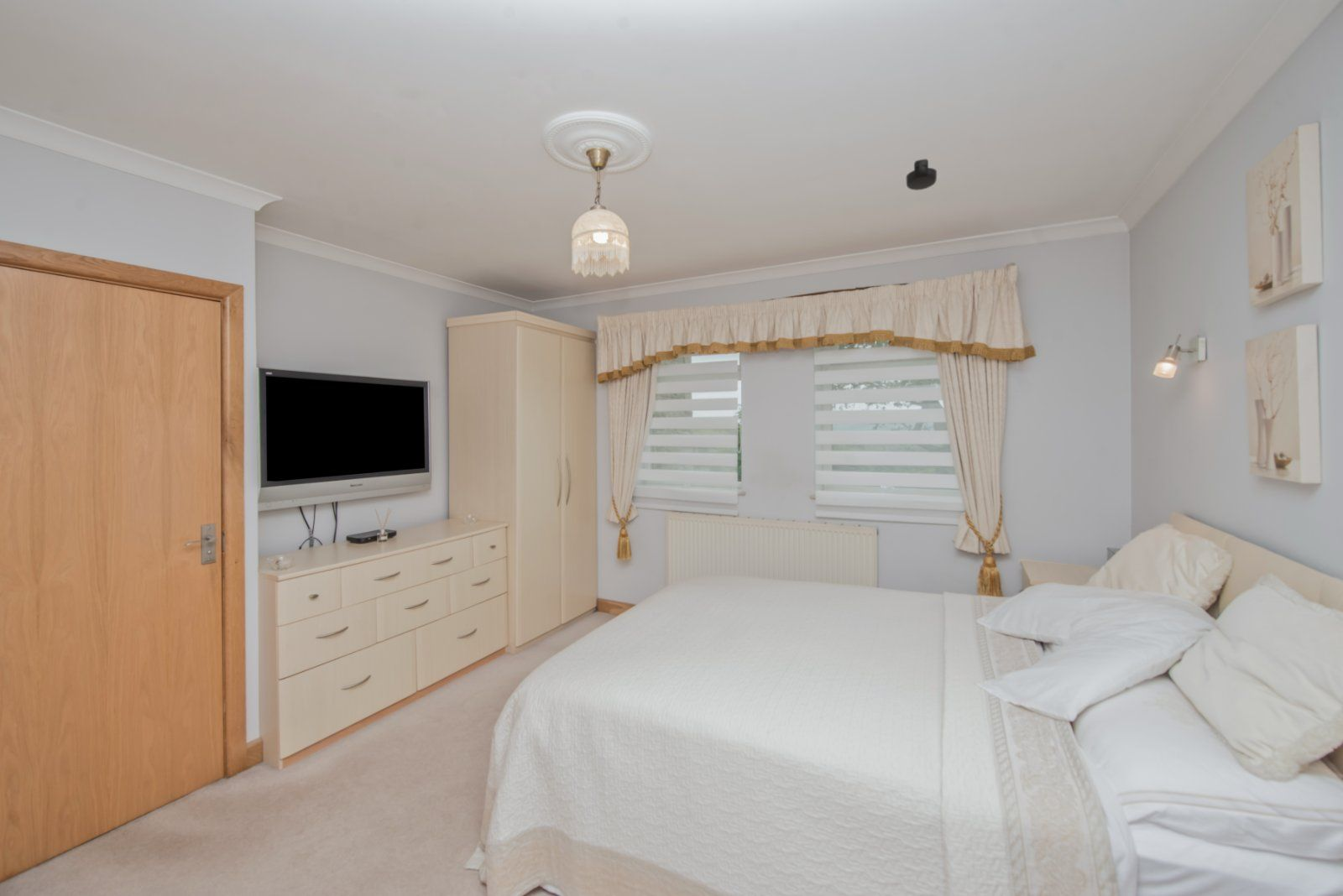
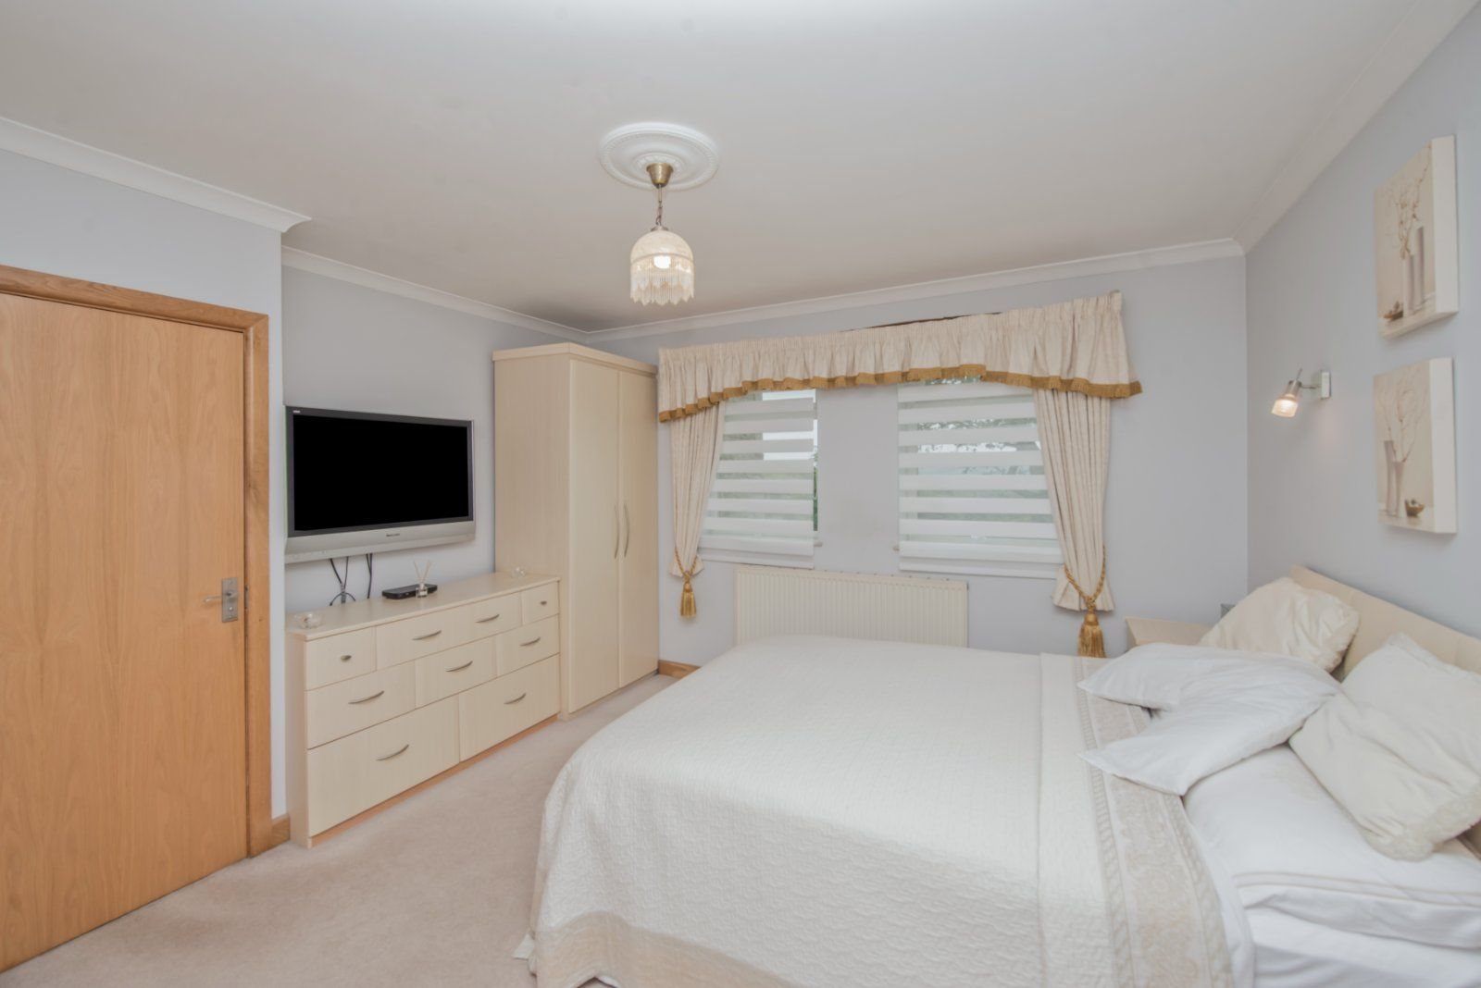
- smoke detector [906,159,938,191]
